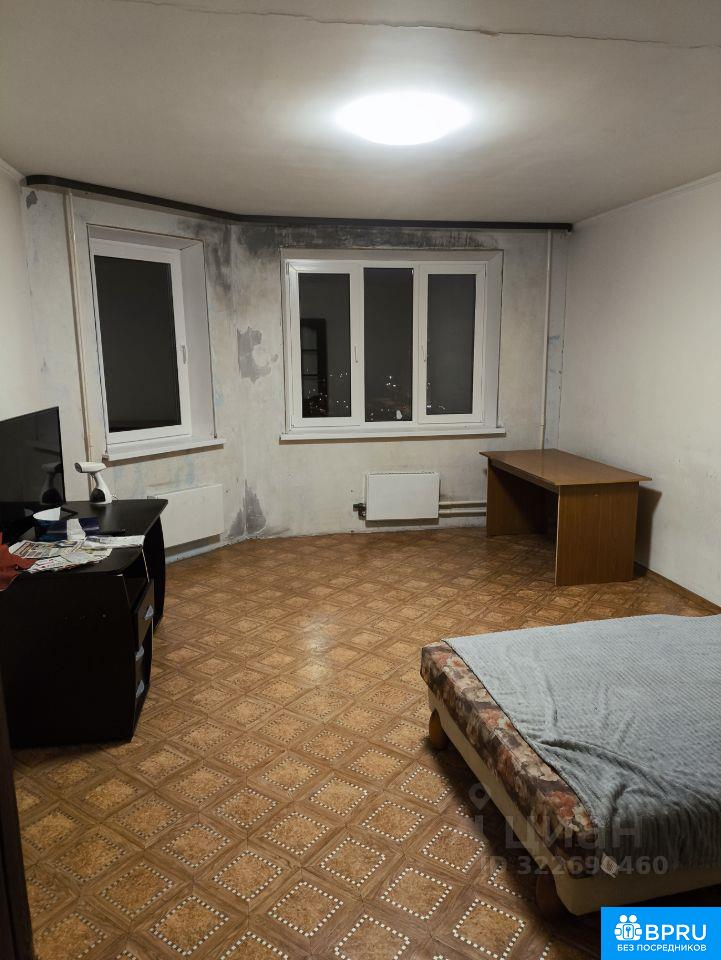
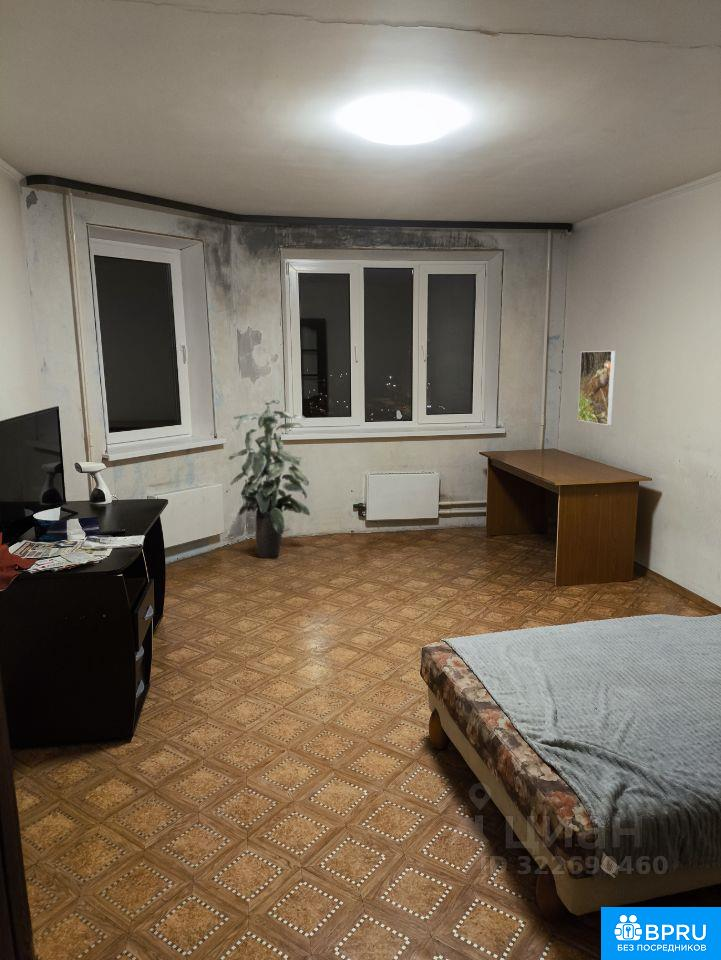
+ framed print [577,350,616,426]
+ indoor plant [228,399,311,559]
